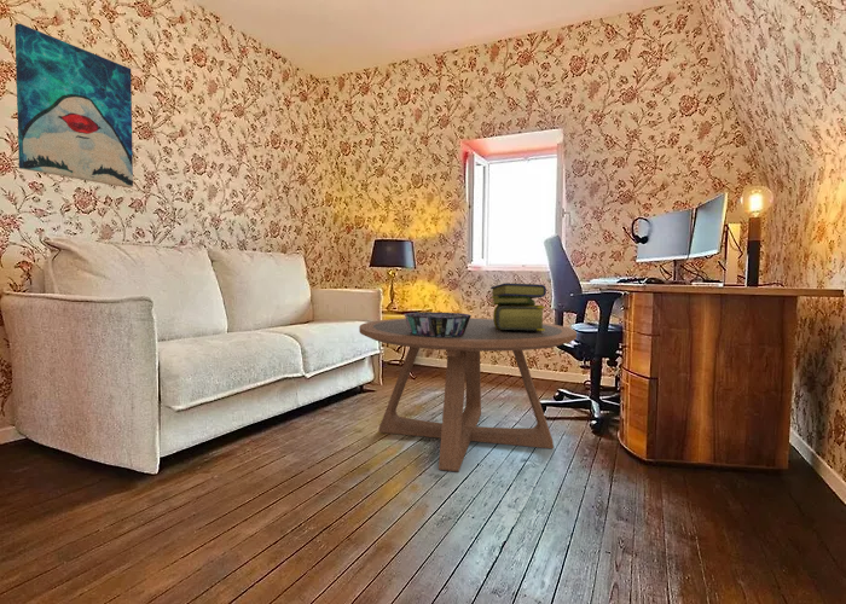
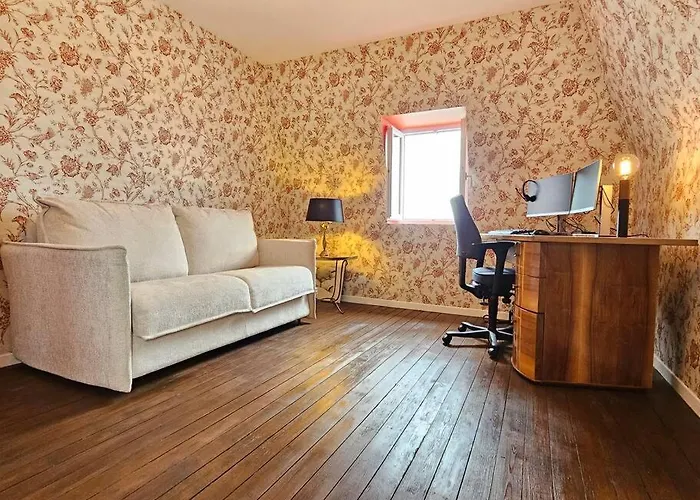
- coffee table [358,316,578,474]
- wall art [13,23,134,190]
- decorative bowl [402,310,473,337]
- stack of books [489,281,547,331]
